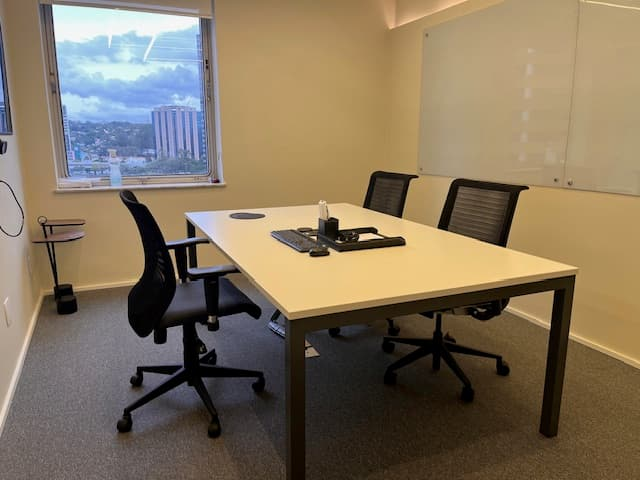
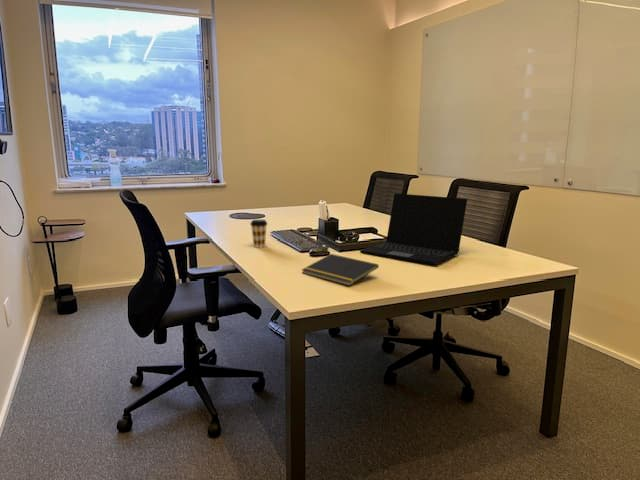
+ coffee cup [249,219,268,249]
+ notepad [301,253,380,287]
+ laptop [359,192,468,266]
